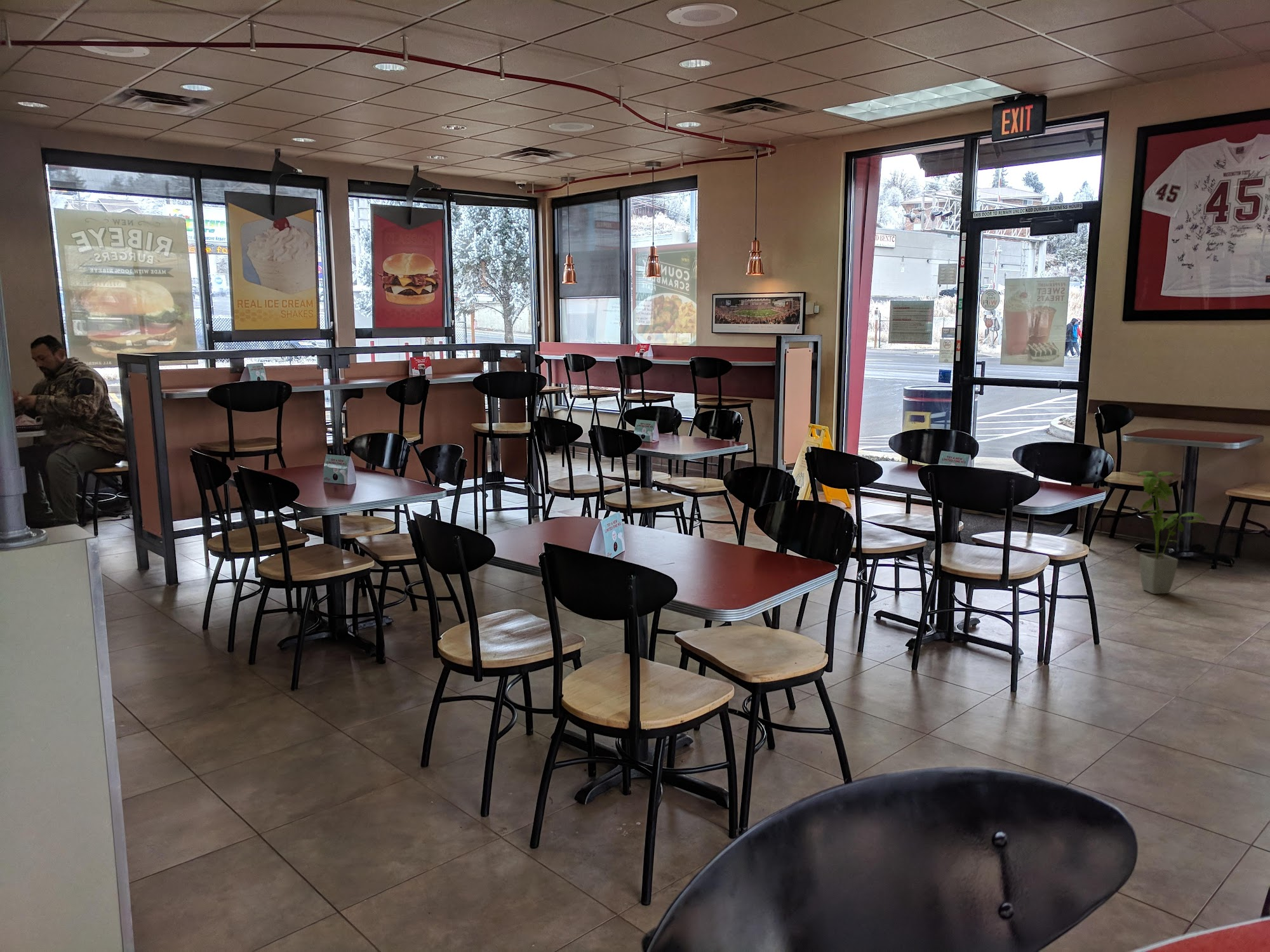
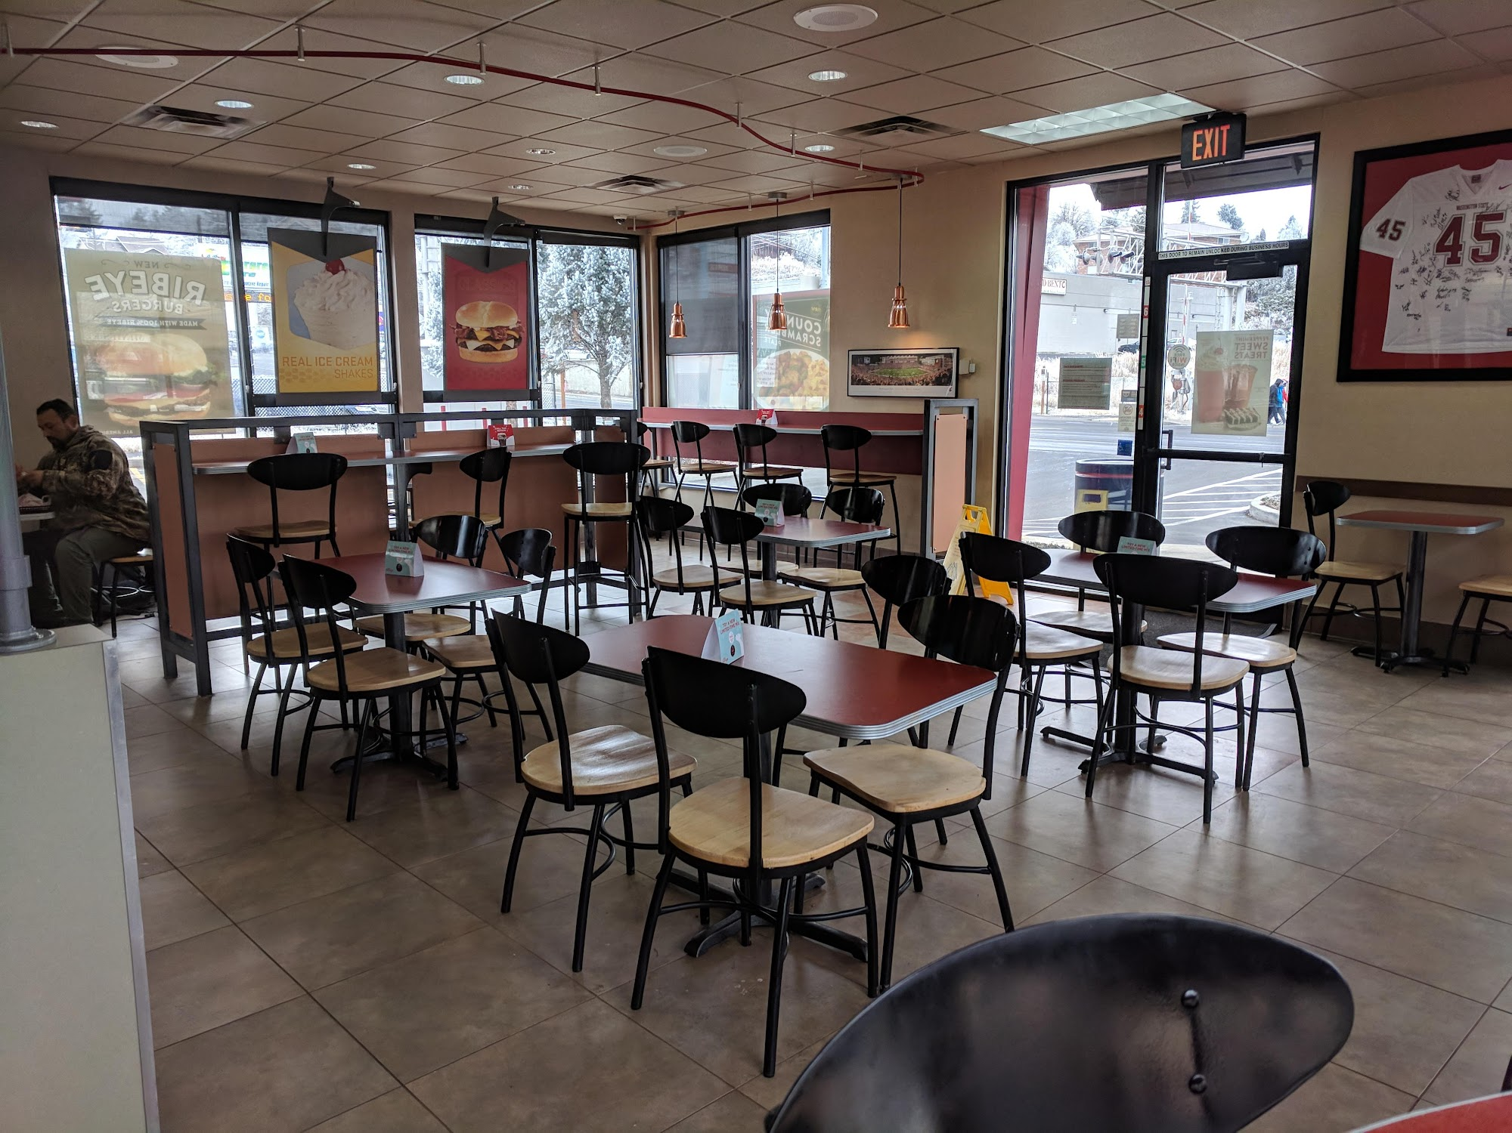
- house plant [1137,470,1208,595]
